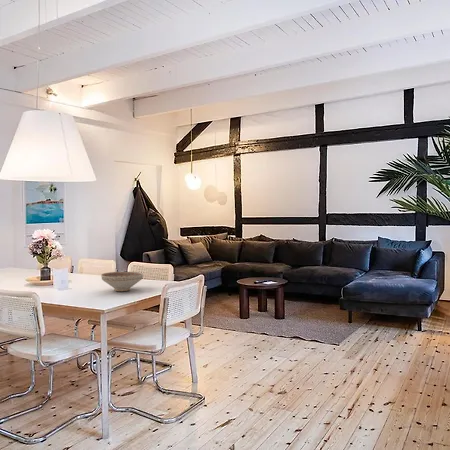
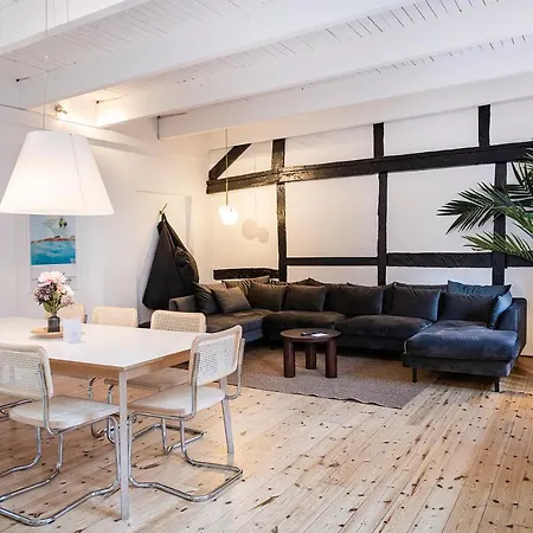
- decorative bowl [100,271,144,292]
